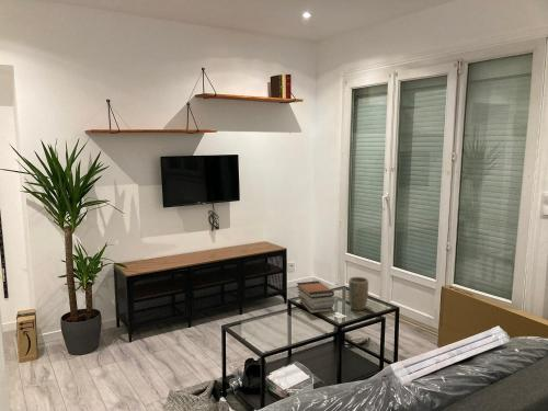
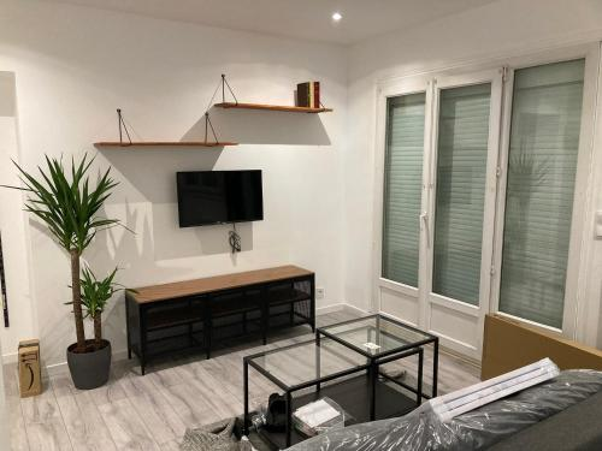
- book stack [296,281,335,315]
- plant pot [347,276,369,311]
